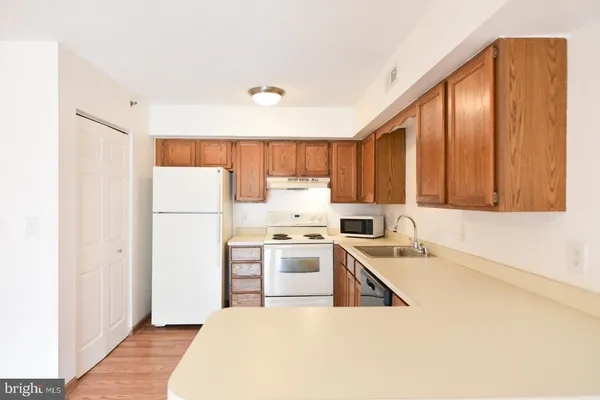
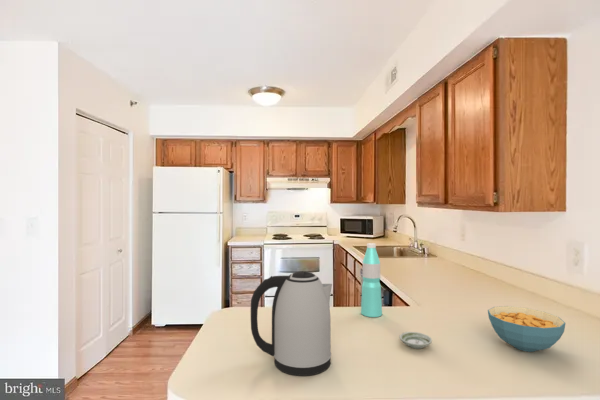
+ saucer [398,331,433,350]
+ cereal bowl [487,305,566,353]
+ kettle [250,270,333,377]
+ water bottle [360,242,383,318]
